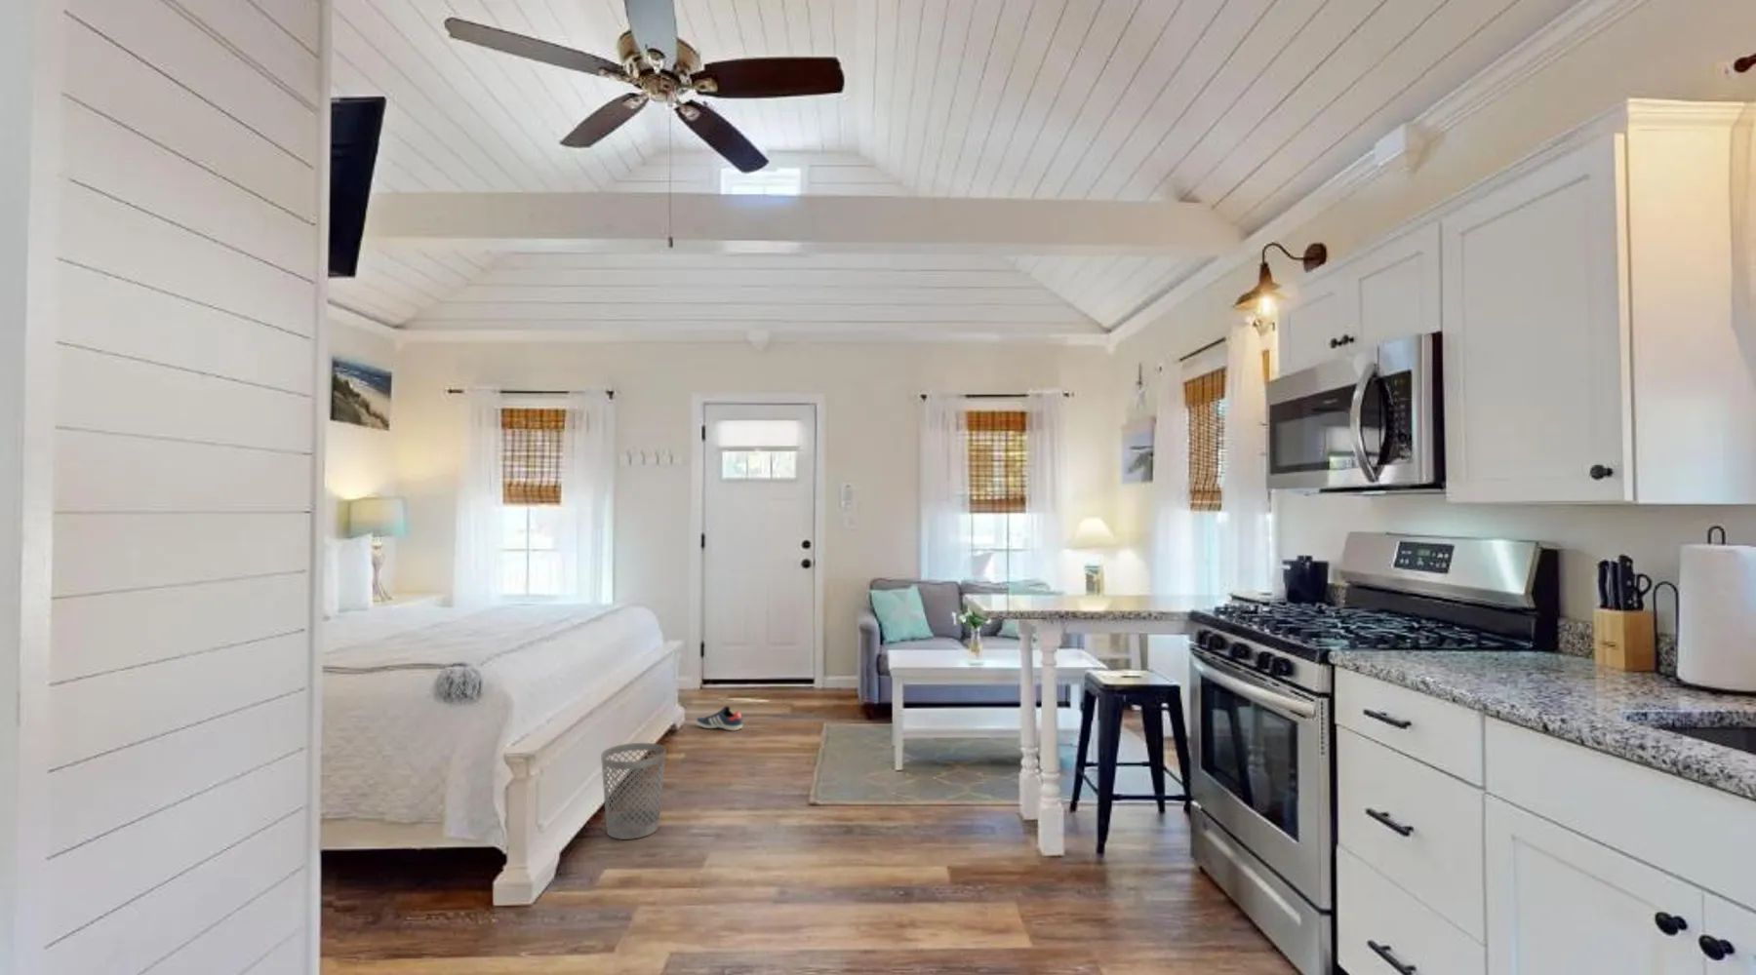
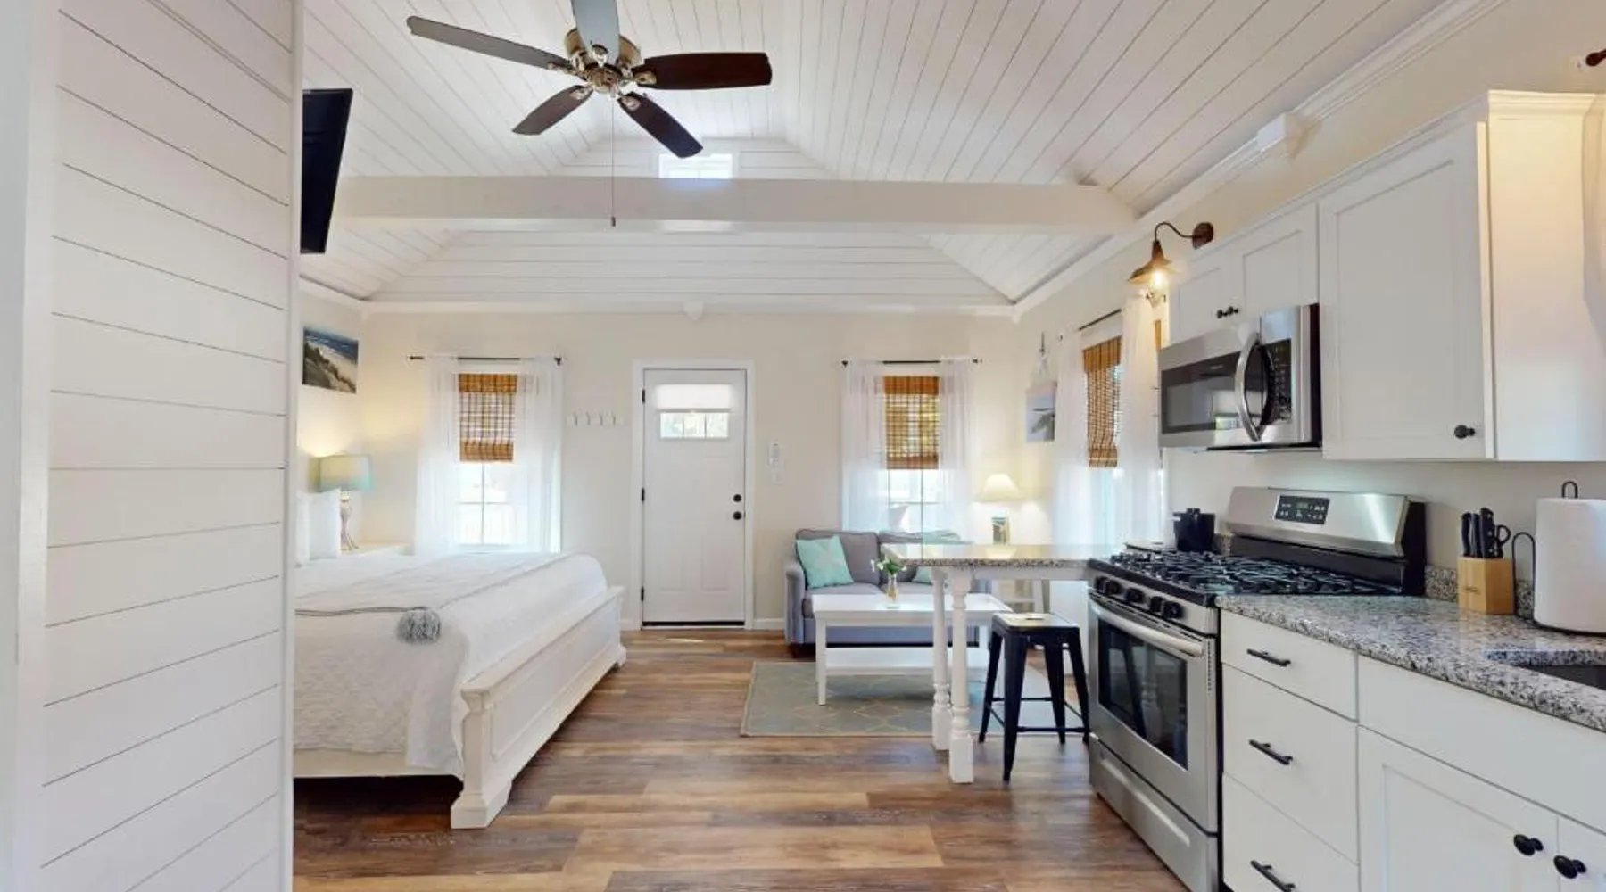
- wastebasket [601,742,668,841]
- sneaker [694,705,743,731]
